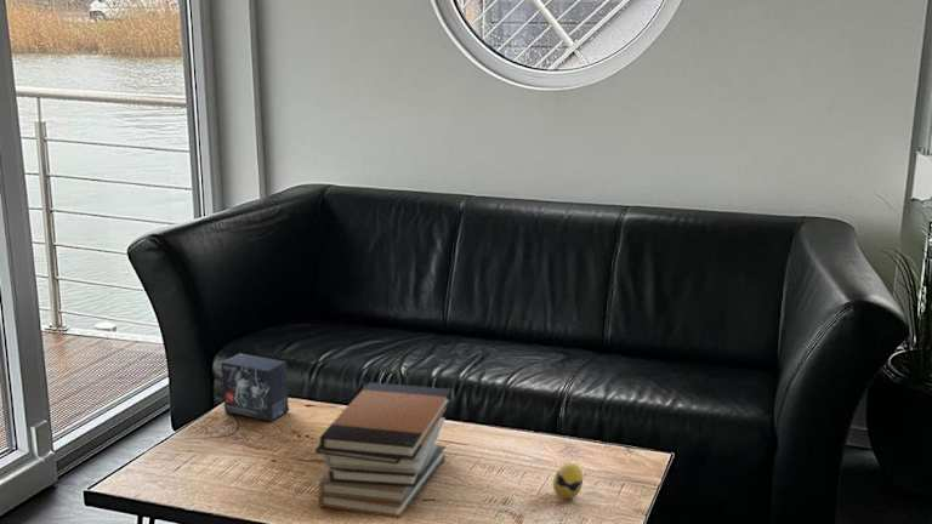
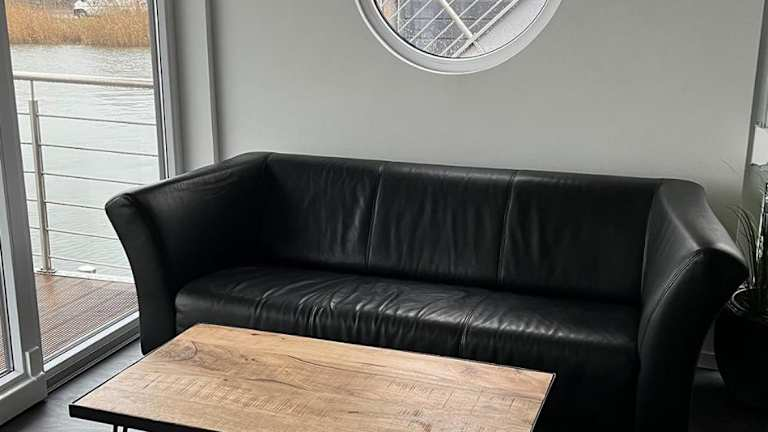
- decorative egg [552,462,584,501]
- small box [220,352,290,423]
- book stack [314,381,453,519]
